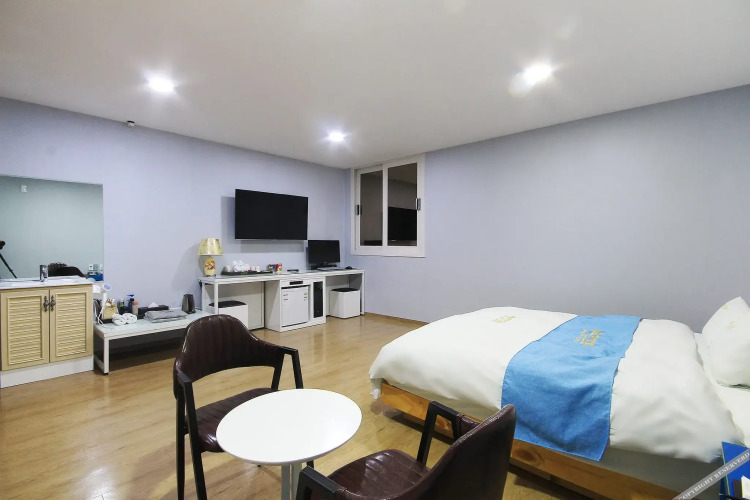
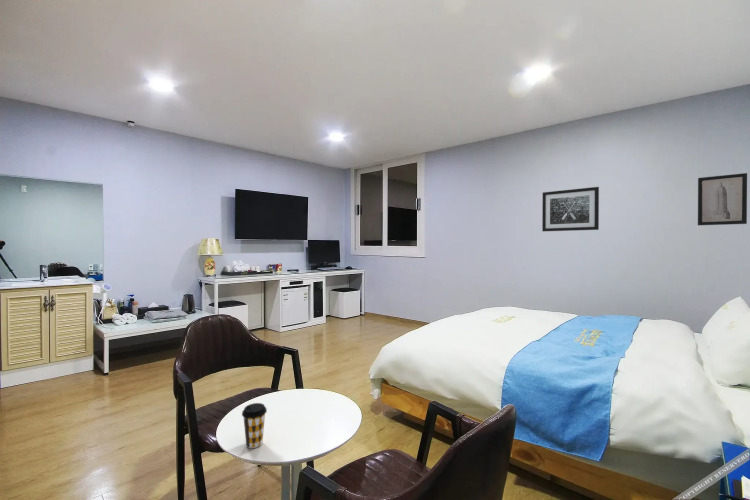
+ coffee cup [241,402,268,449]
+ wall art [697,172,748,226]
+ wall art [541,186,600,232]
